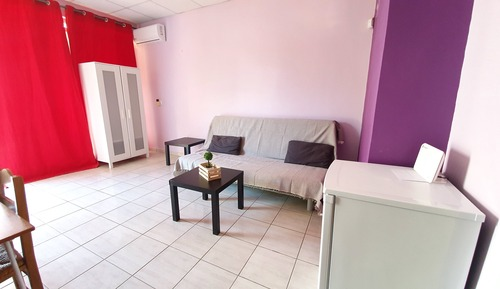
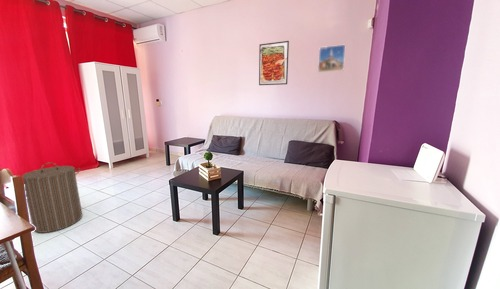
+ laundry hamper [21,162,83,234]
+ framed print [258,40,290,86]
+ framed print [317,44,347,73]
